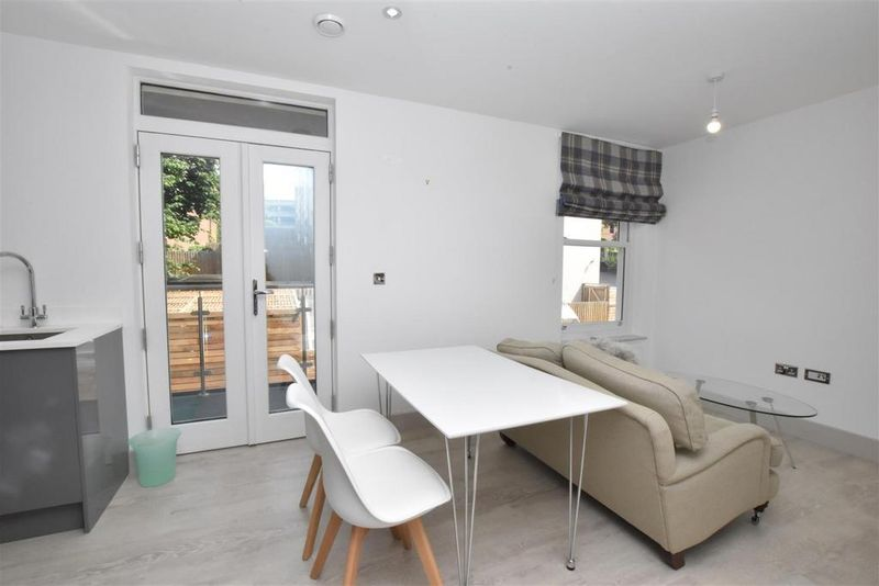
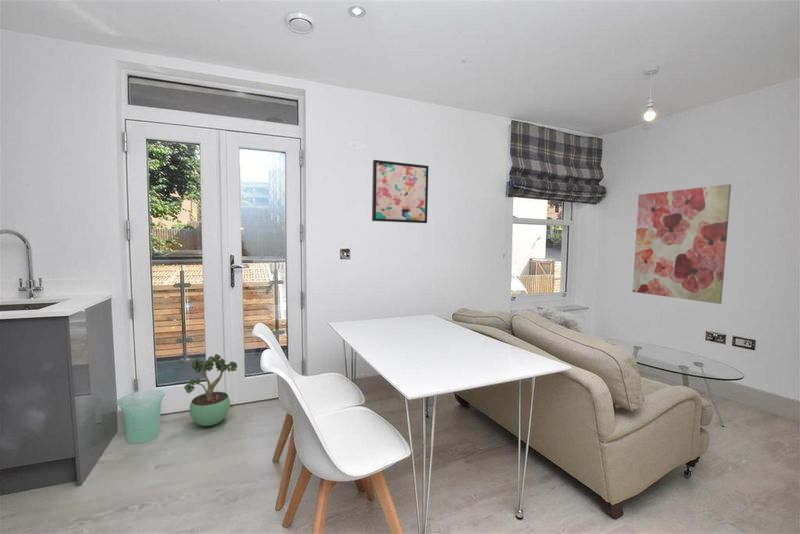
+ potted plant [183,353,238,427]
+ wall art [632,183,732,305]
+ wall art [371,159,429,224]
